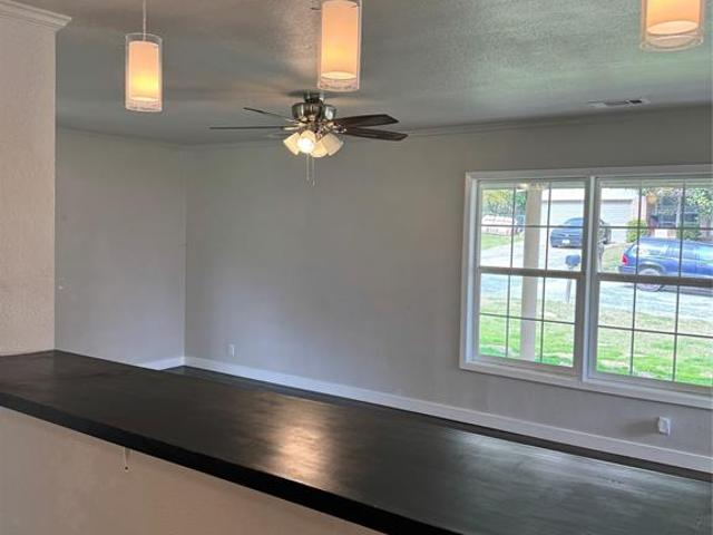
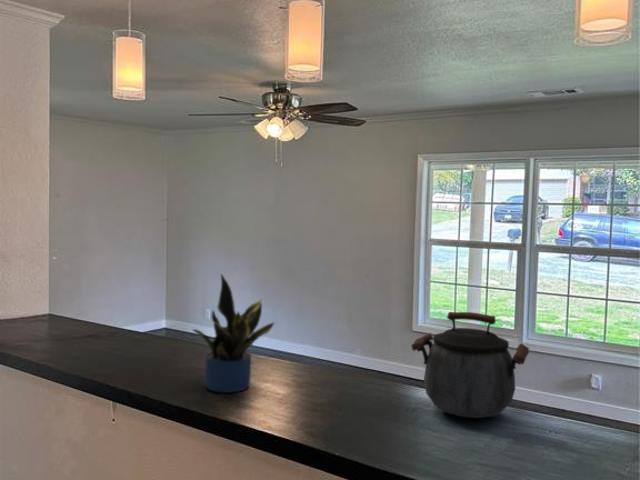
+ potted plant [192,274,275,394]
+ kettle [410,311,530,419]
